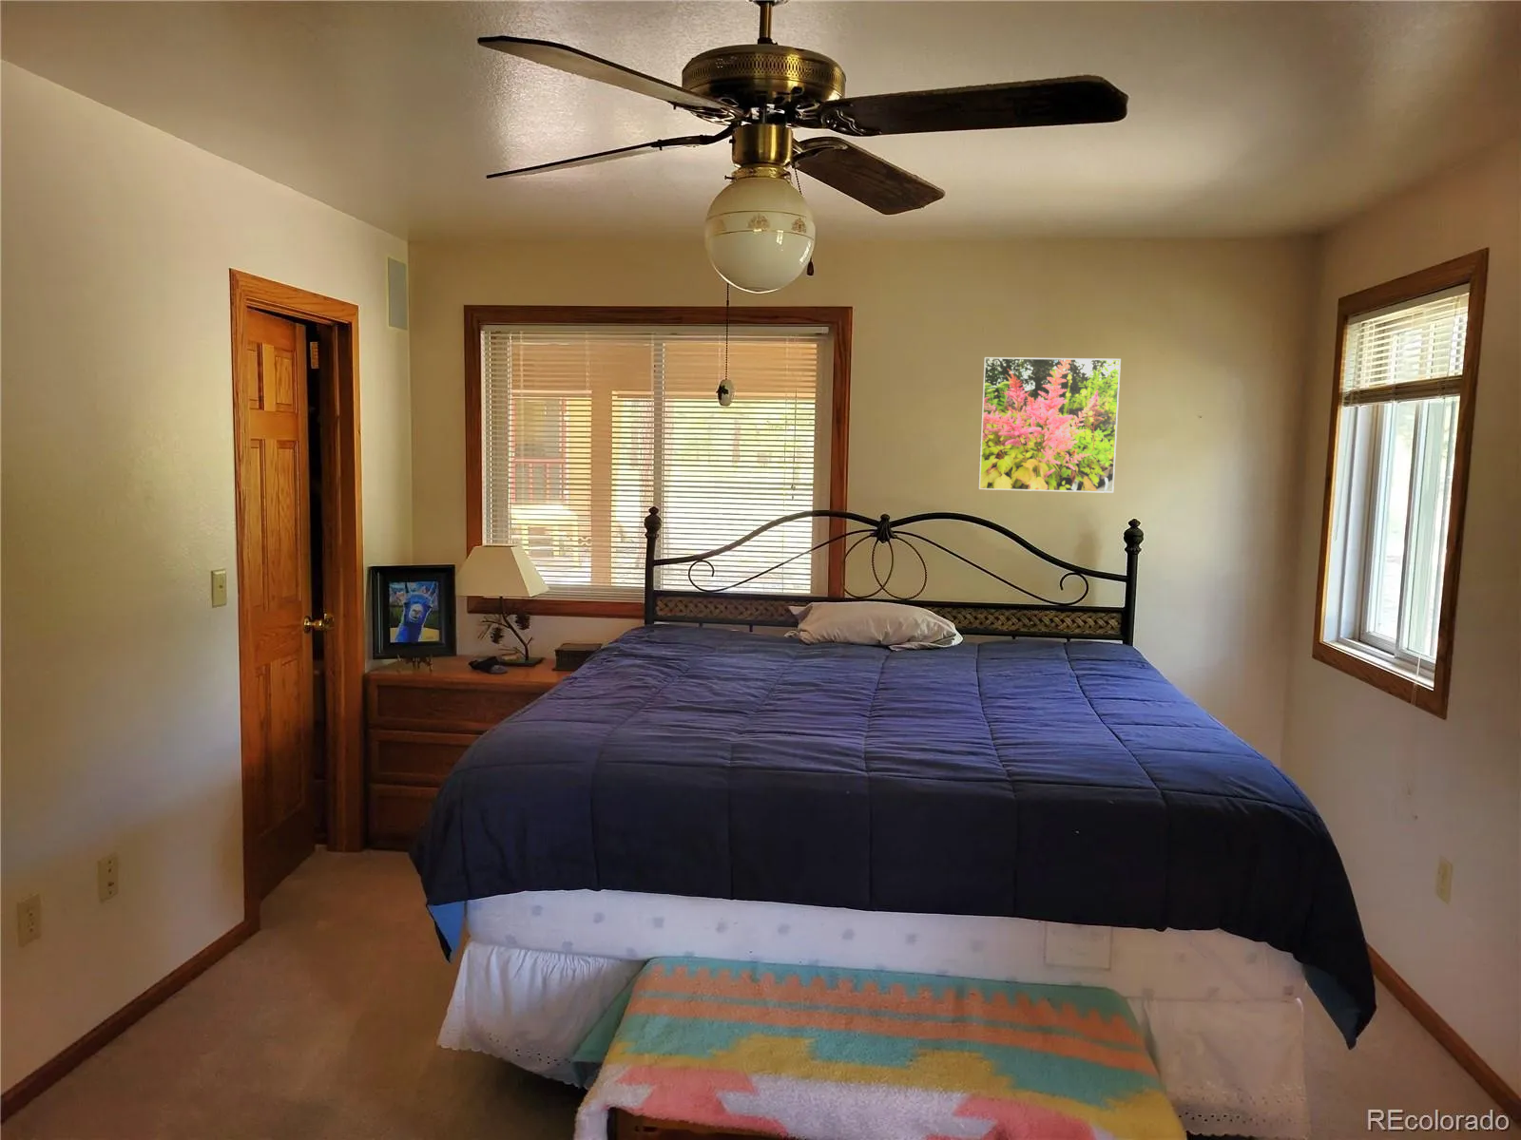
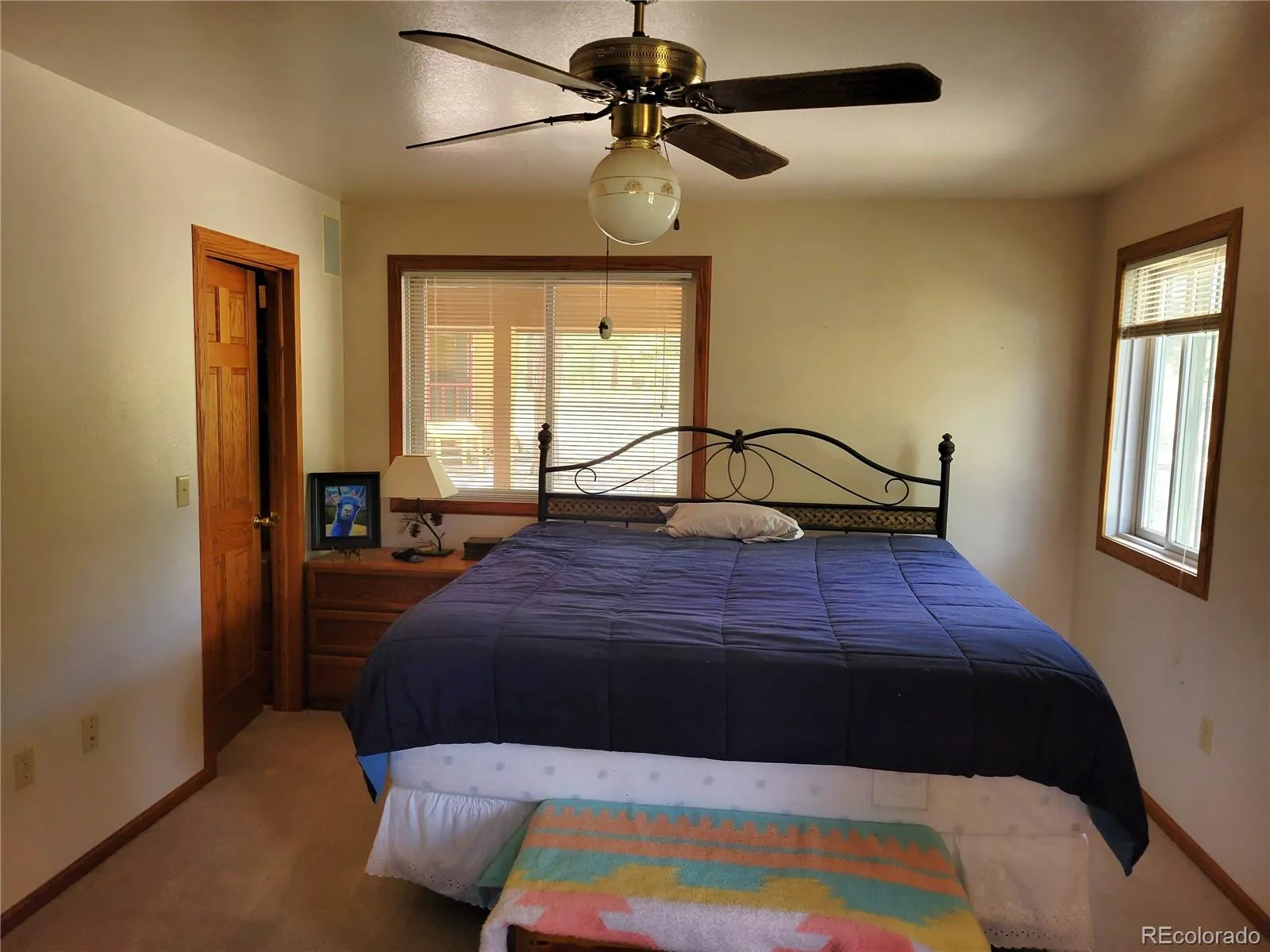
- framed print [977,357,1122,495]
